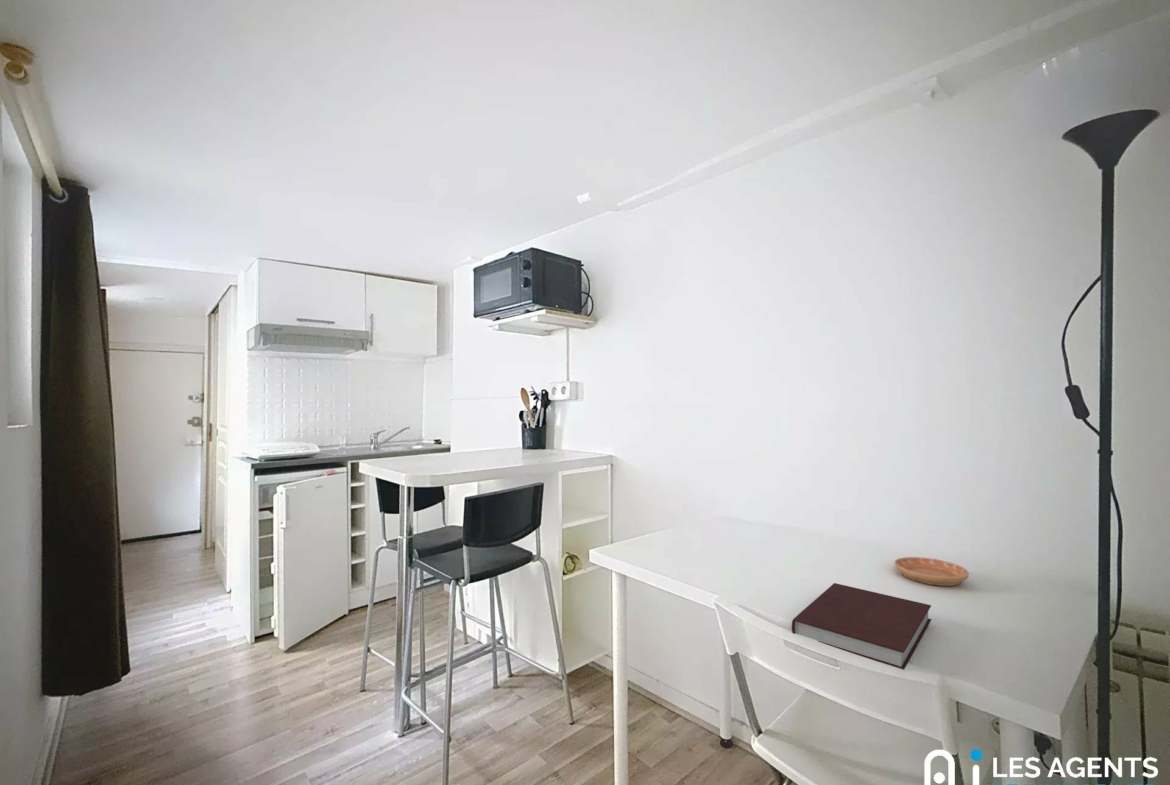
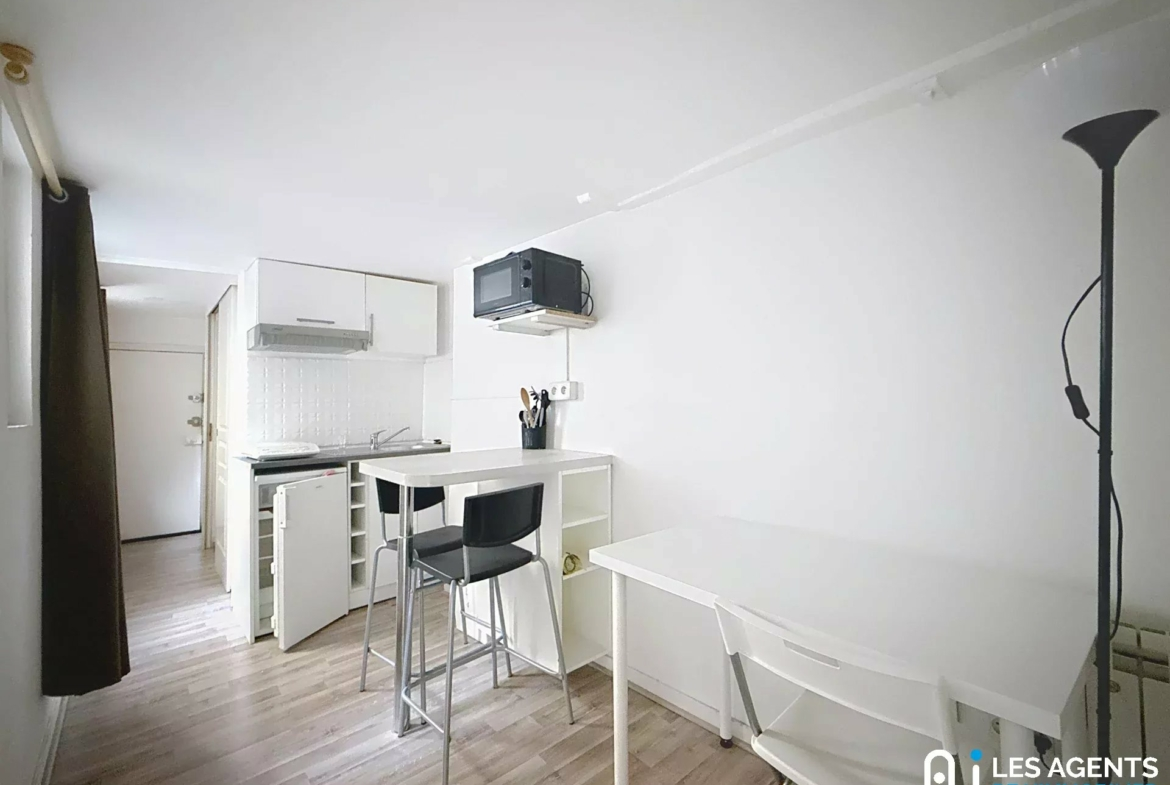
- saucer [893,556,970,587]
- notebook [791,582,932,670]
